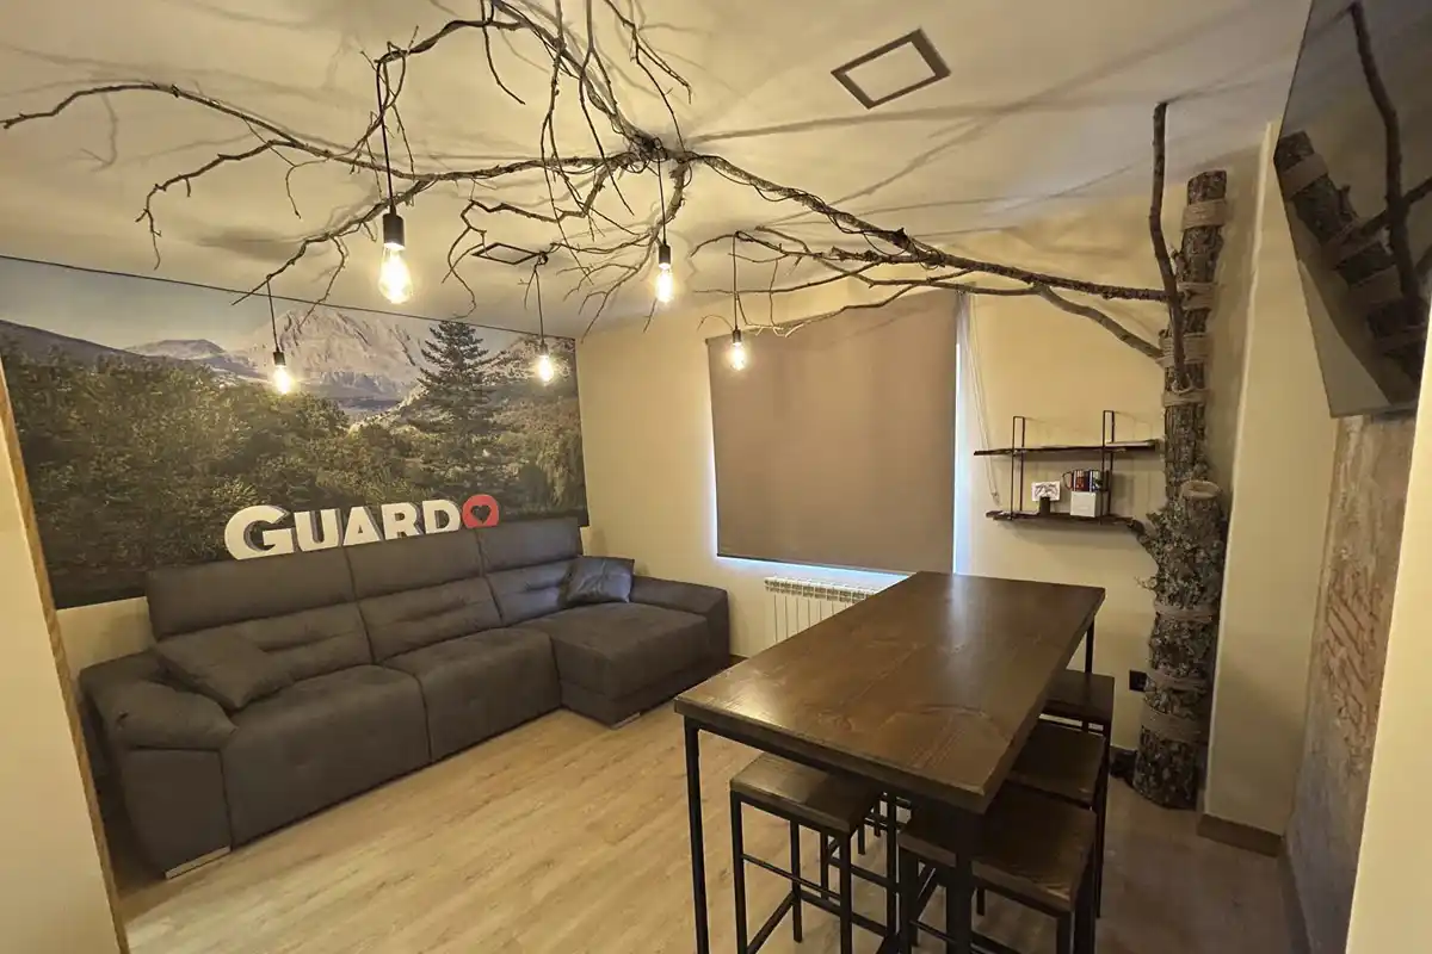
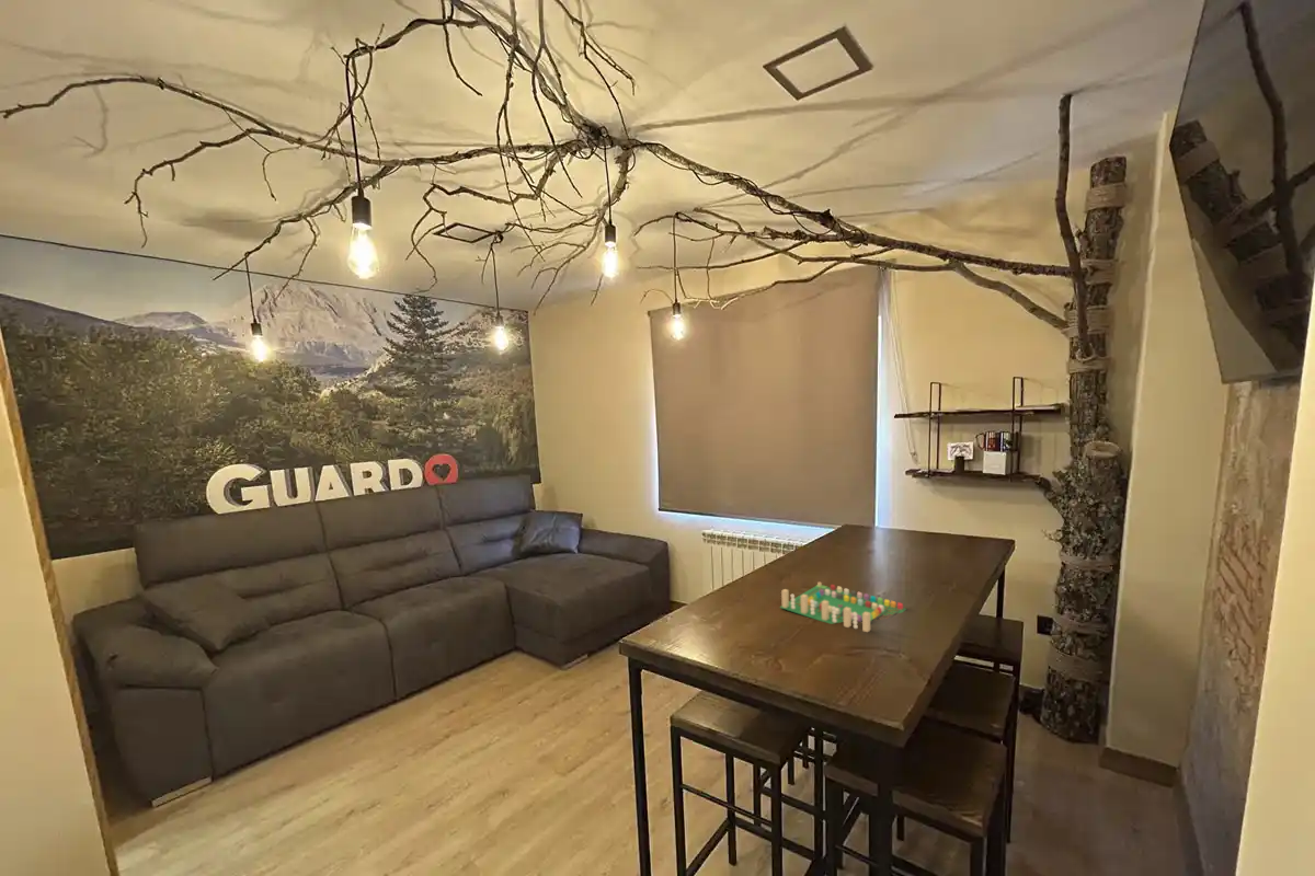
+ board game [779,581,907,633]
